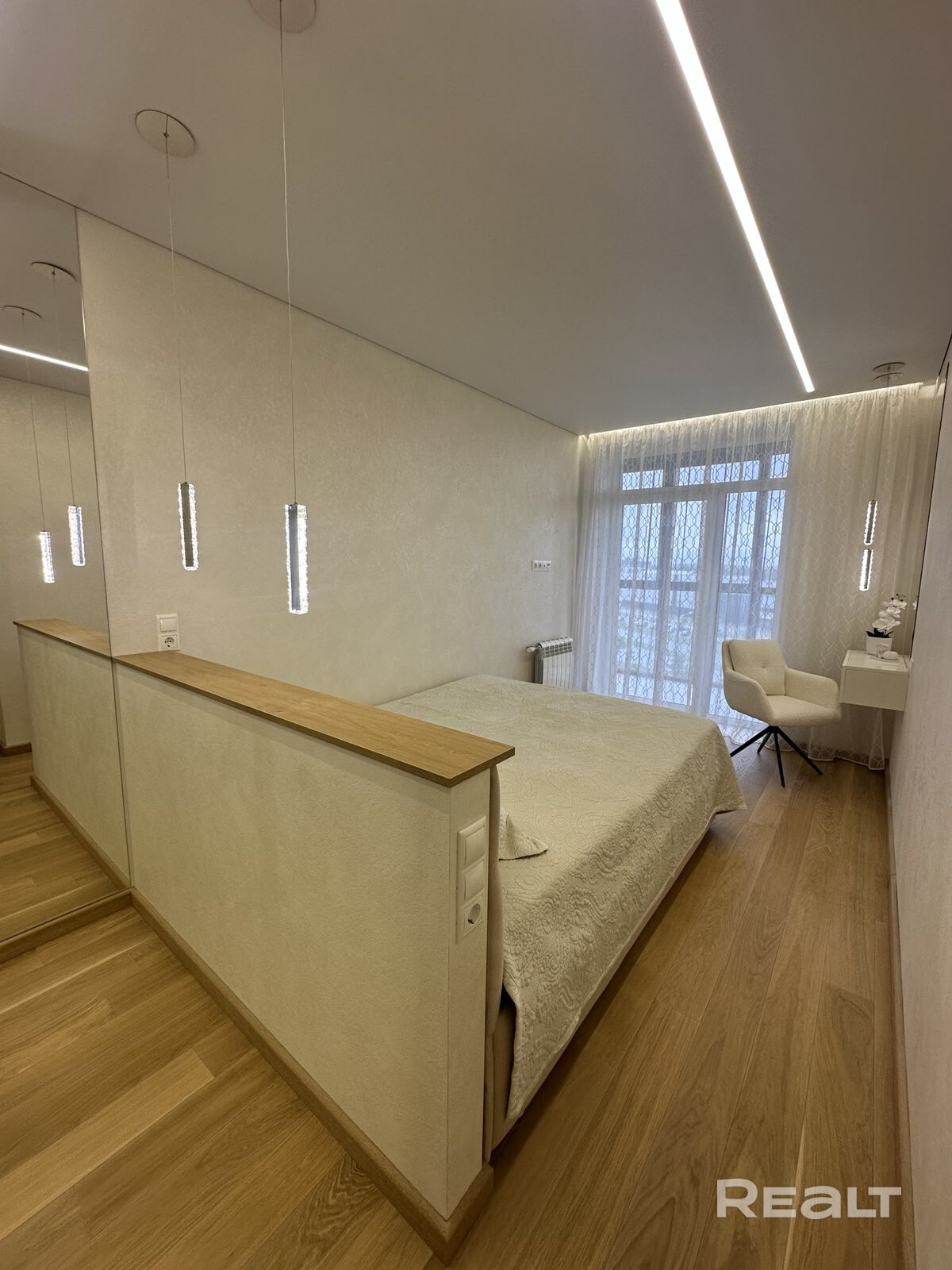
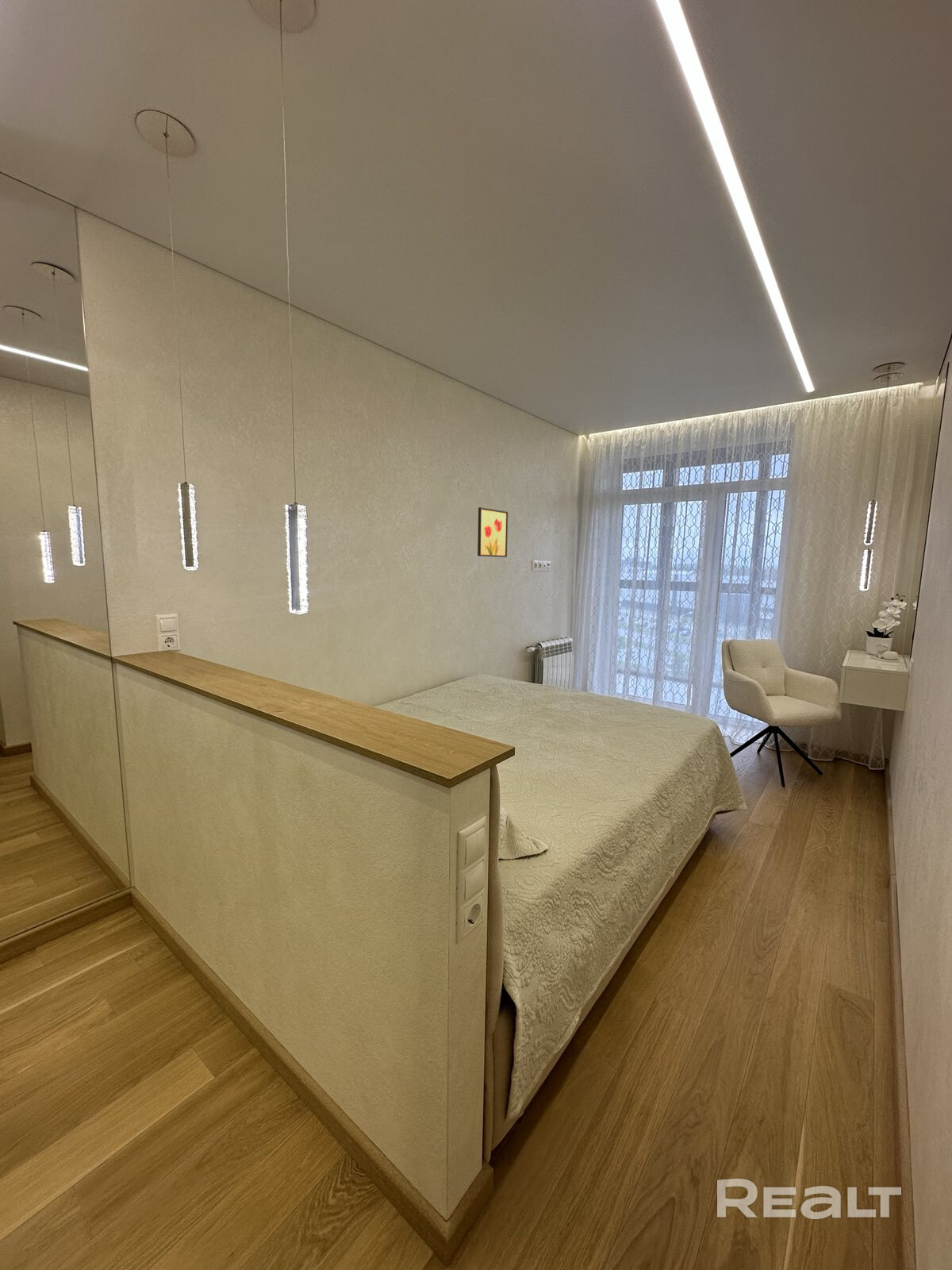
+ wall art [477,506,509,558]
